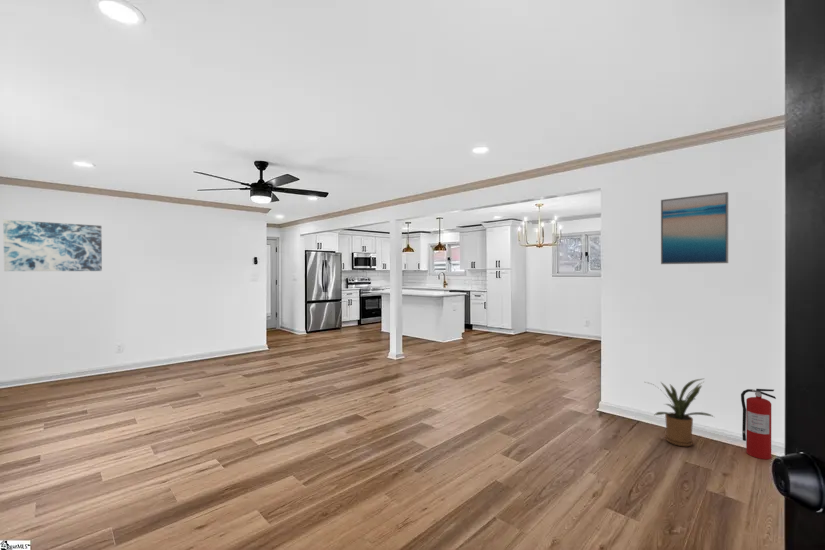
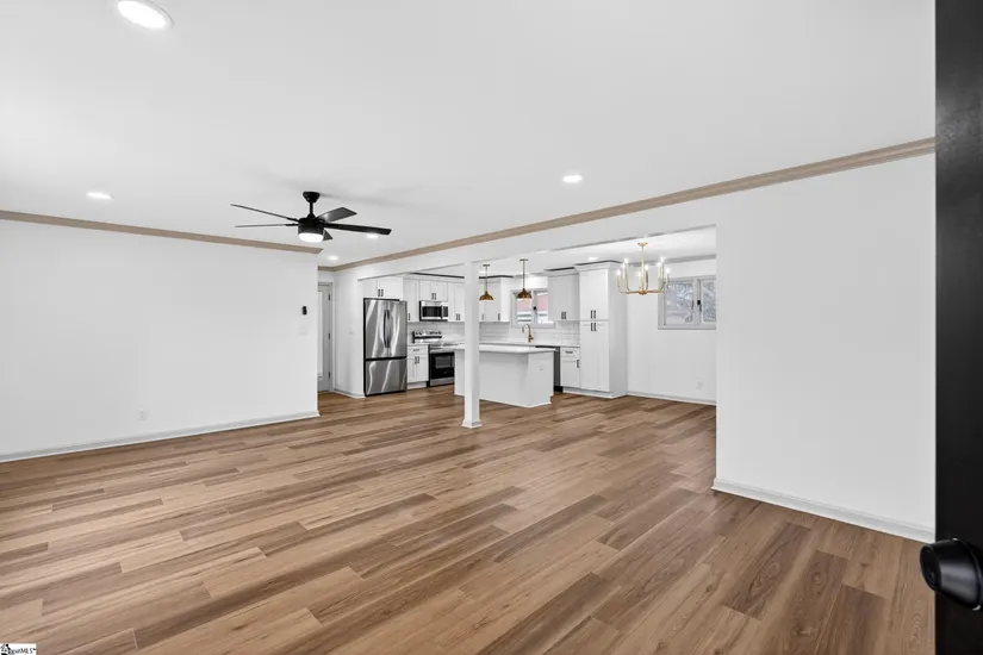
- wall art [2,219,103,272]
- fire extinguisher [740,388,777,460]
- house plant [645,378,715,447]
- wall art [660,191,729,265]
